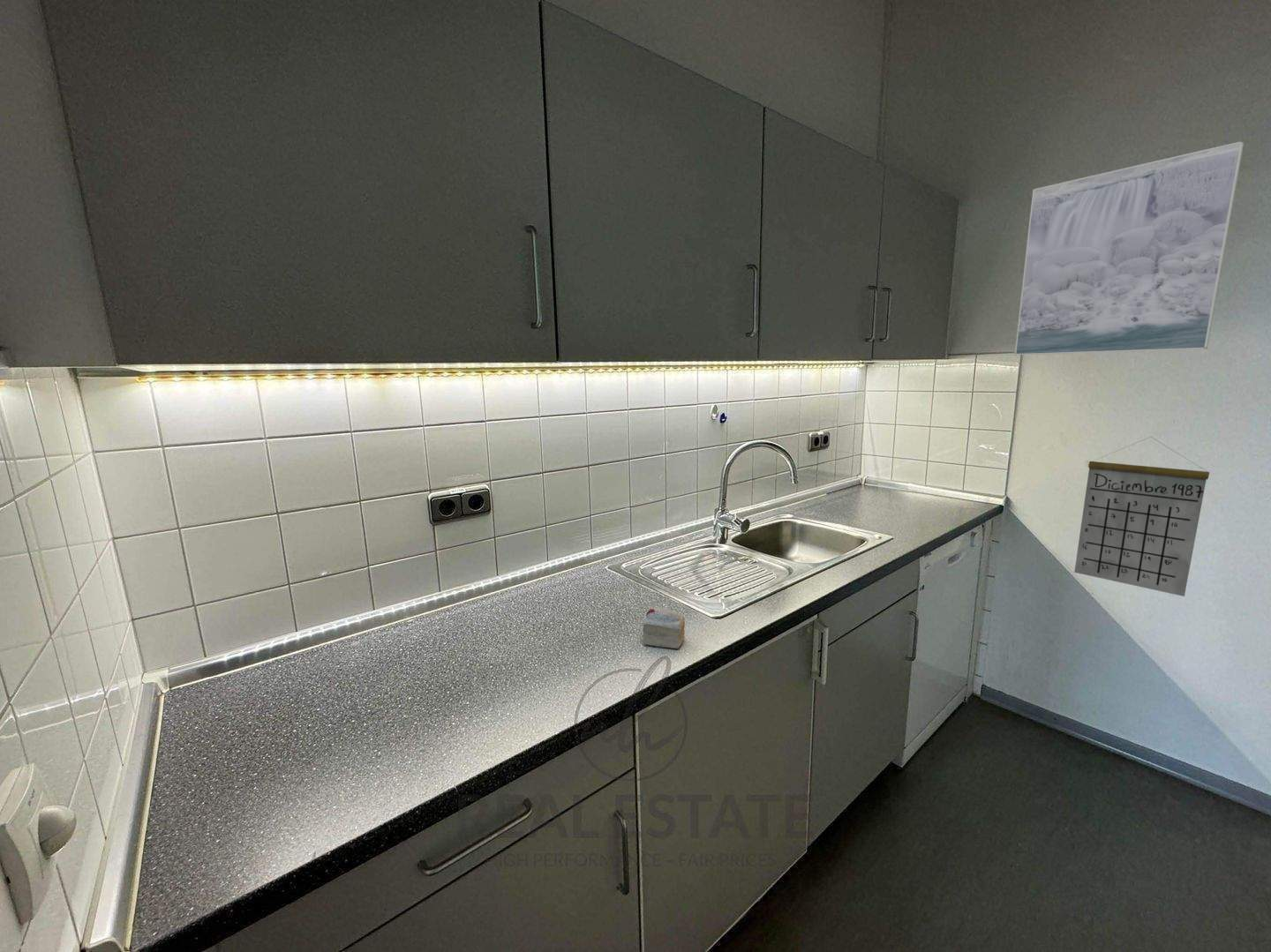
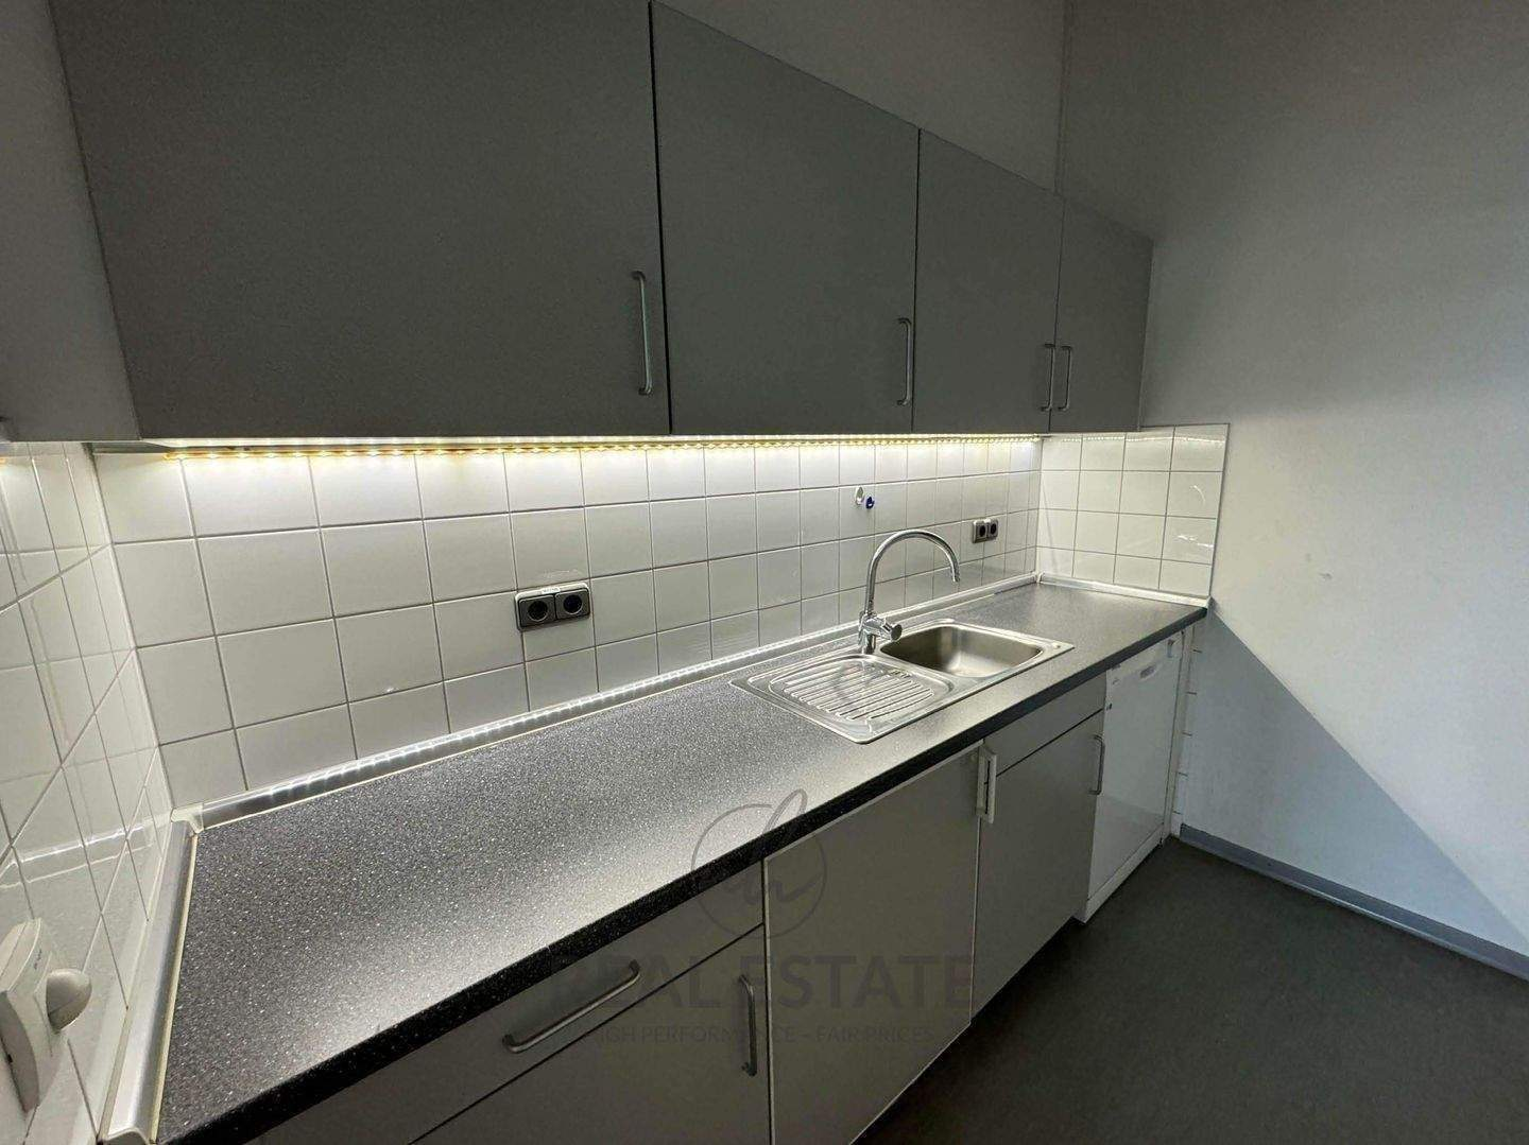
- calendar [1073,436,1210,597]
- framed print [1014,140,1245,356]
- cake slice [642,606,686,649]
